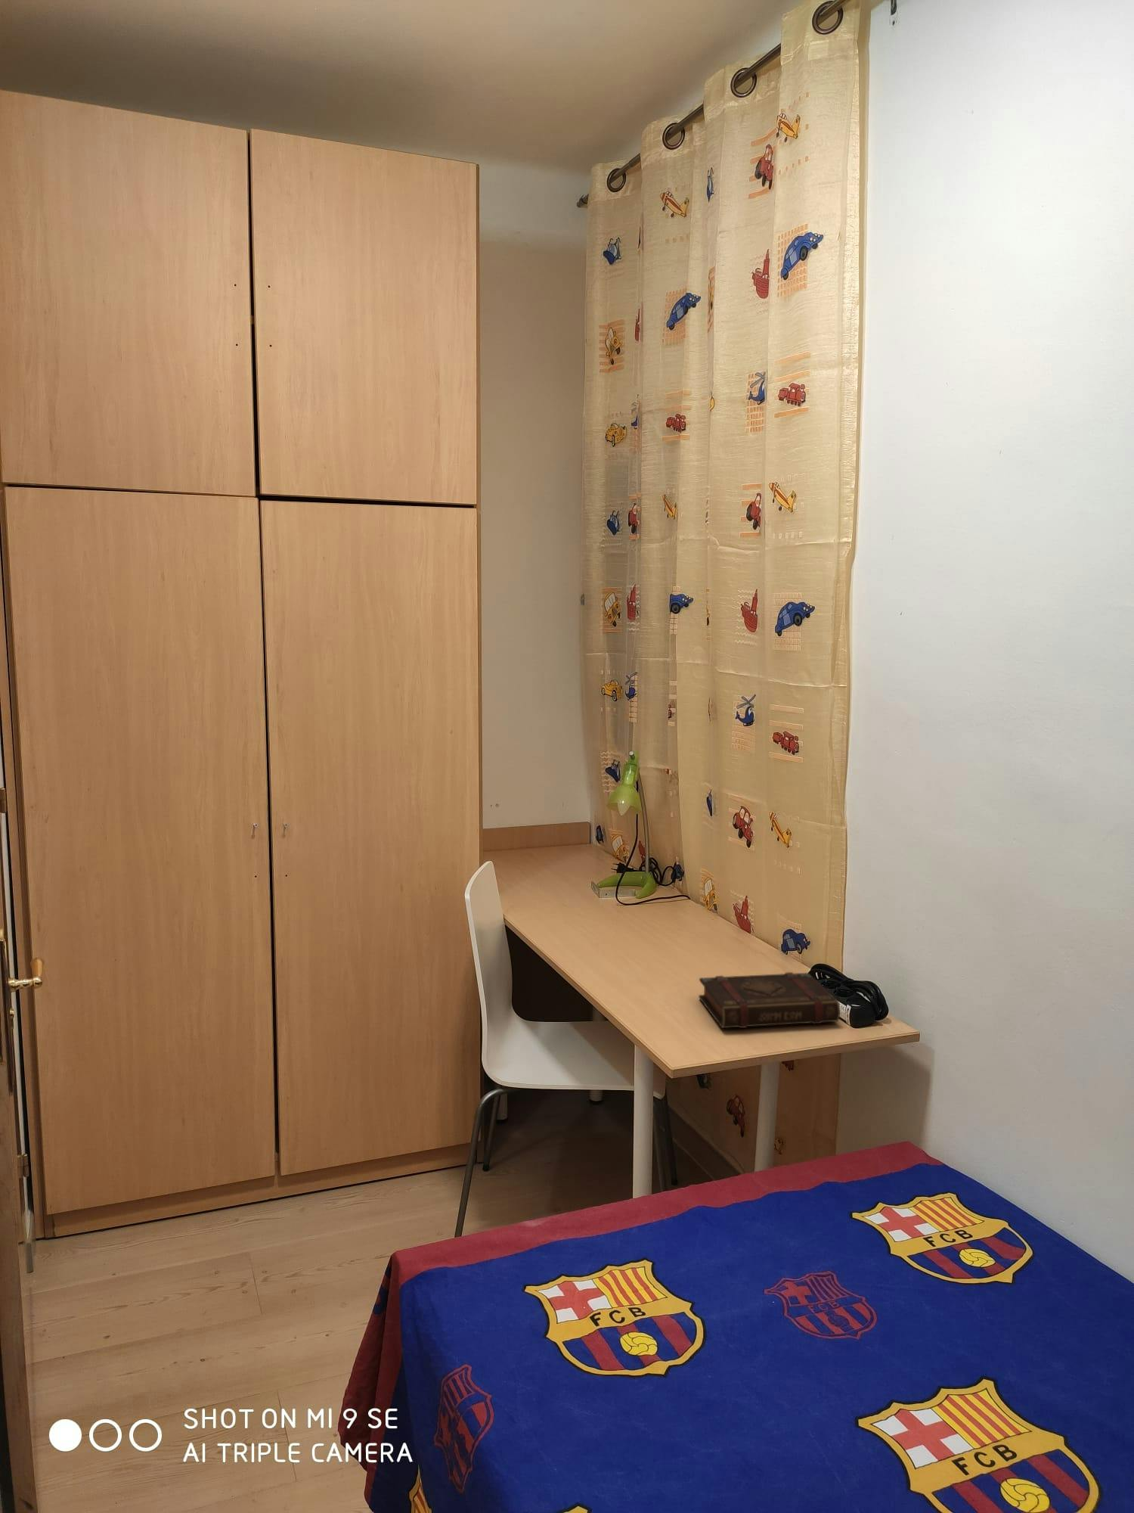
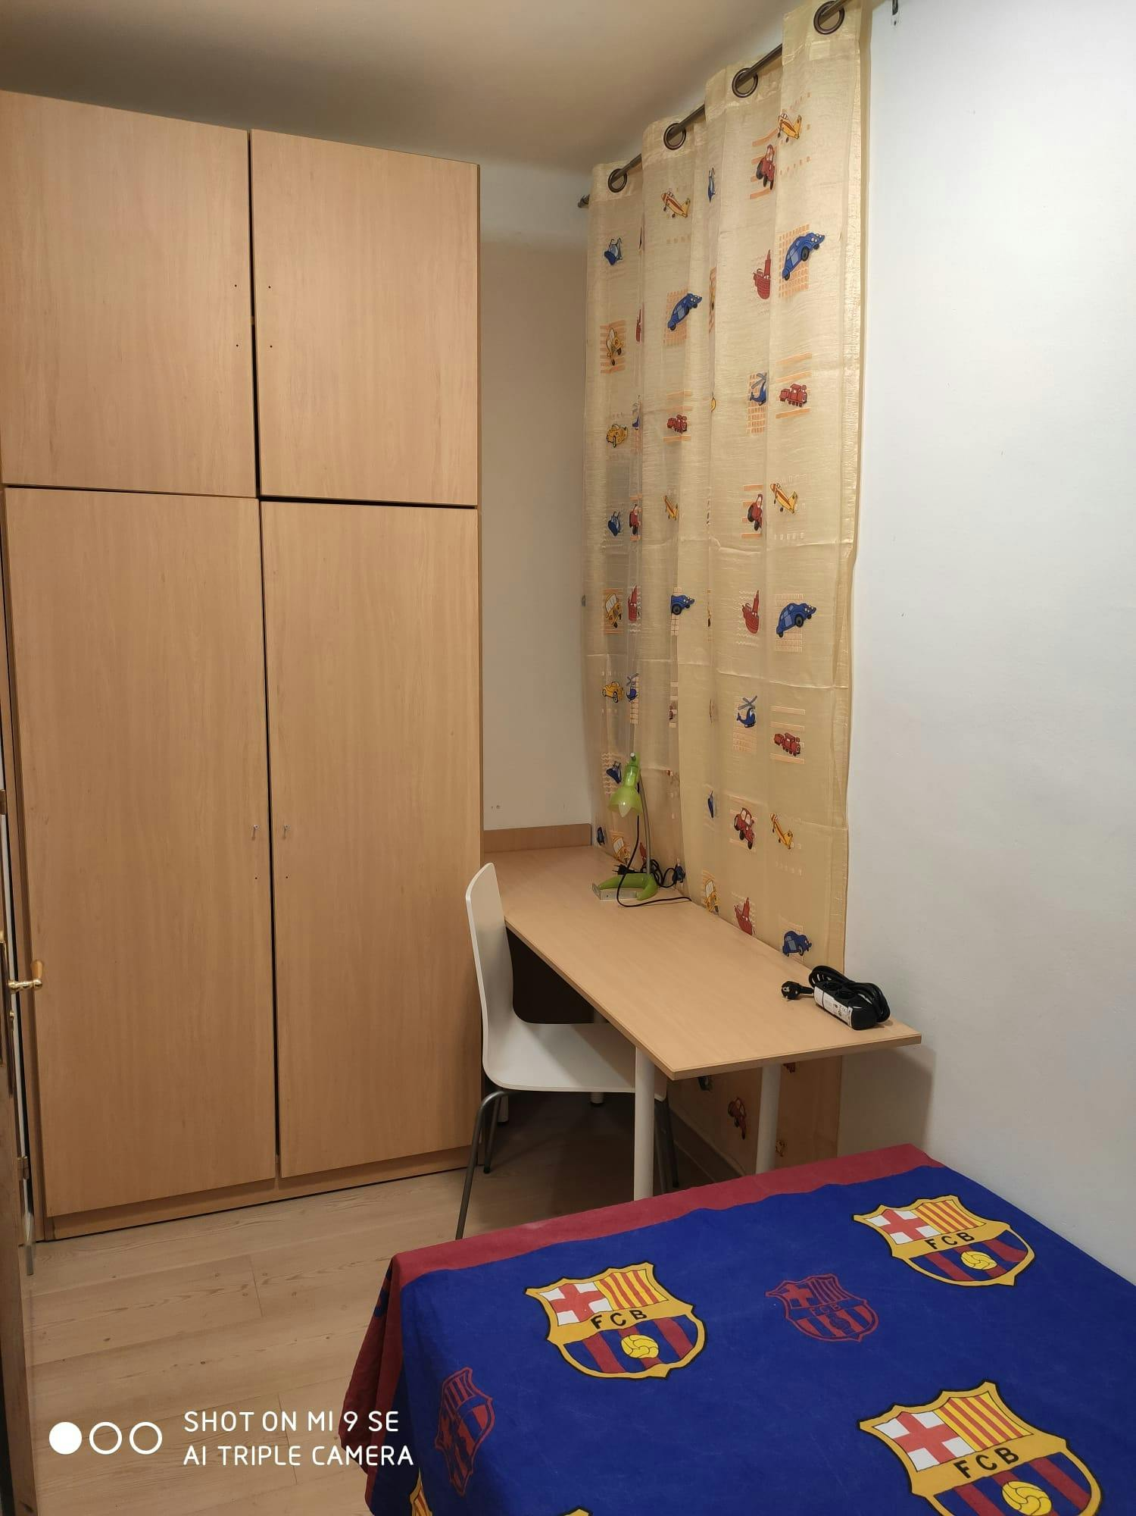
- book [698,971,841,1029]
